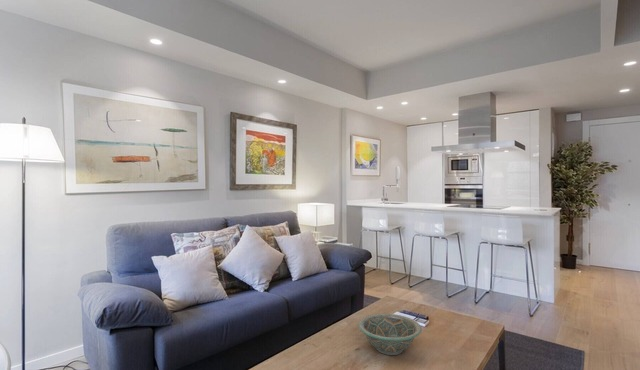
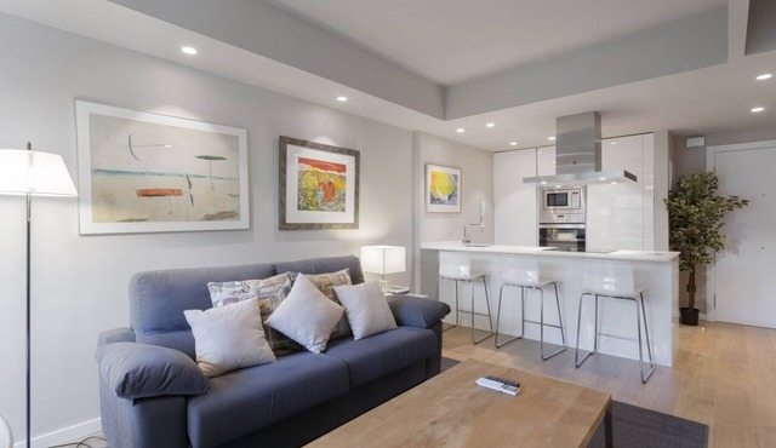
- decorative bowl [357,313,423,356]
